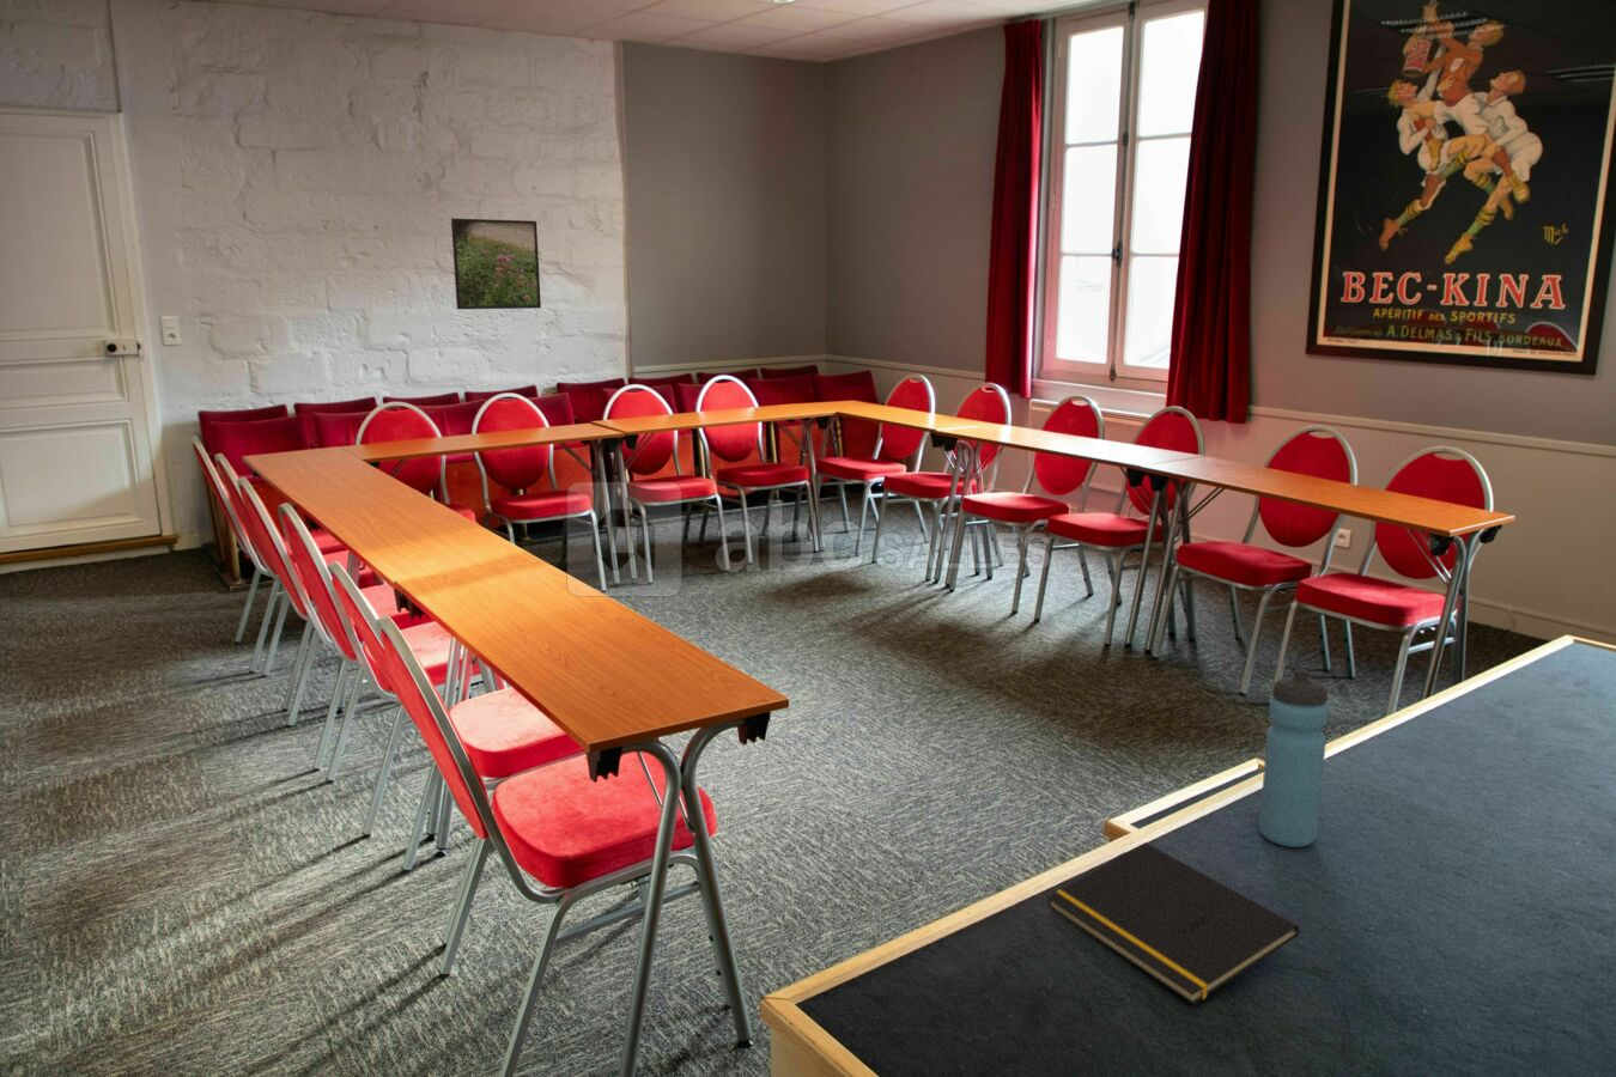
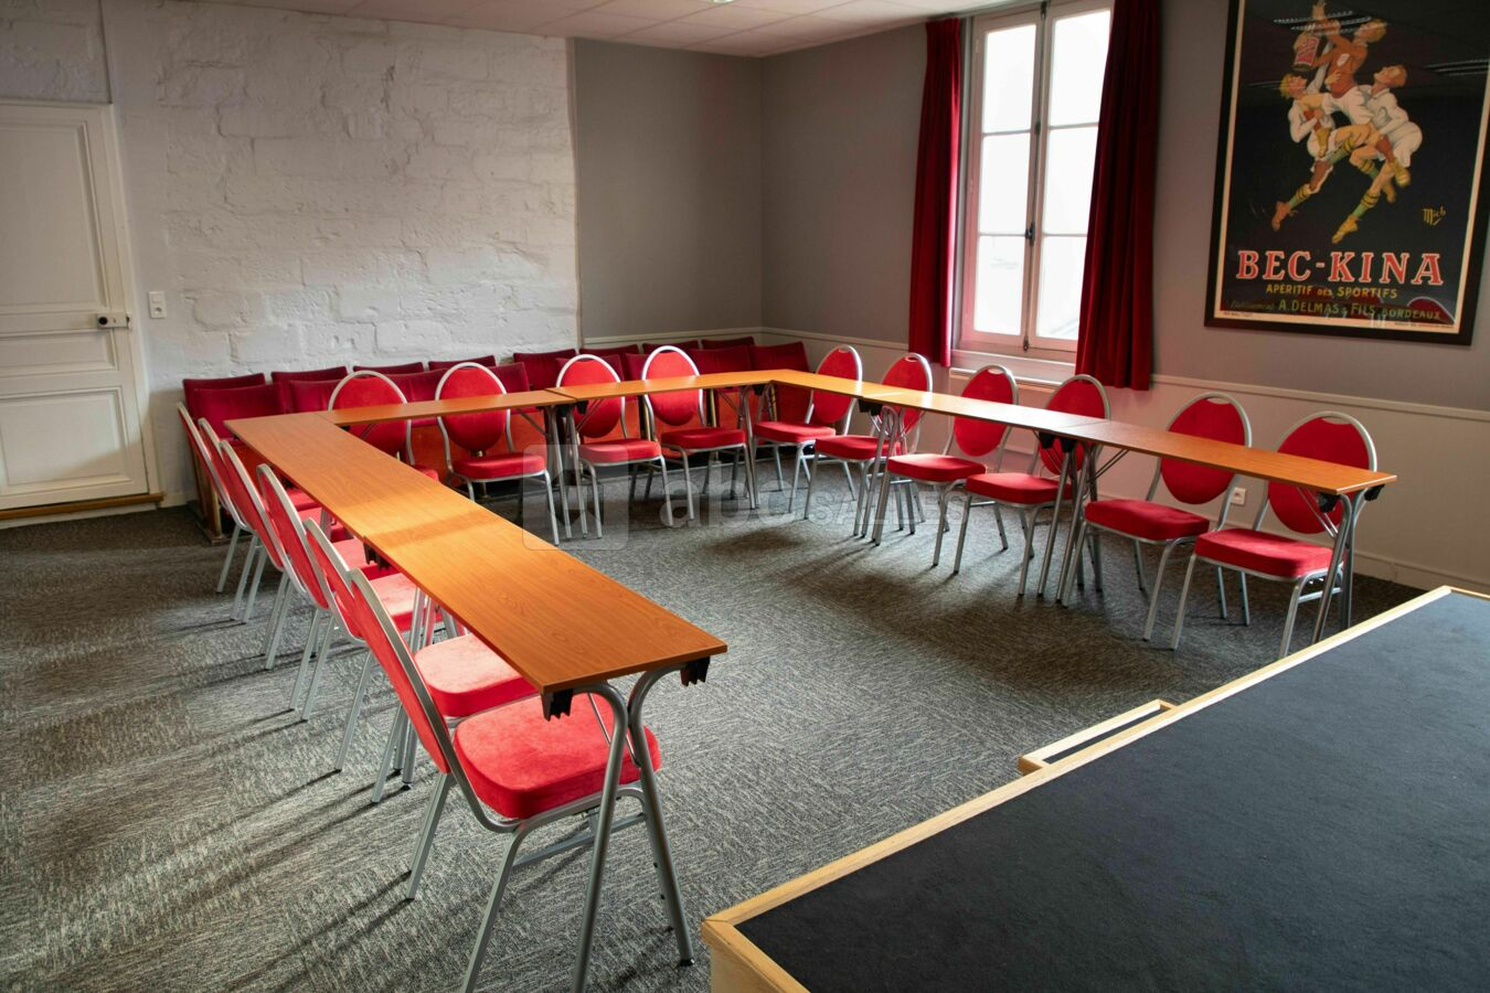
- water bottle [1258,668,1330,849]
- notepad [1046,841,1300,1005]
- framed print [450,218,542,310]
